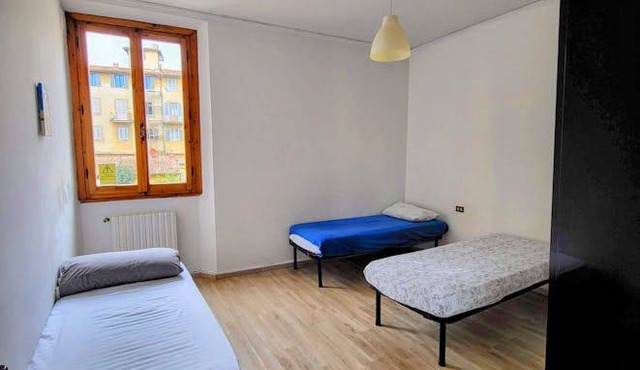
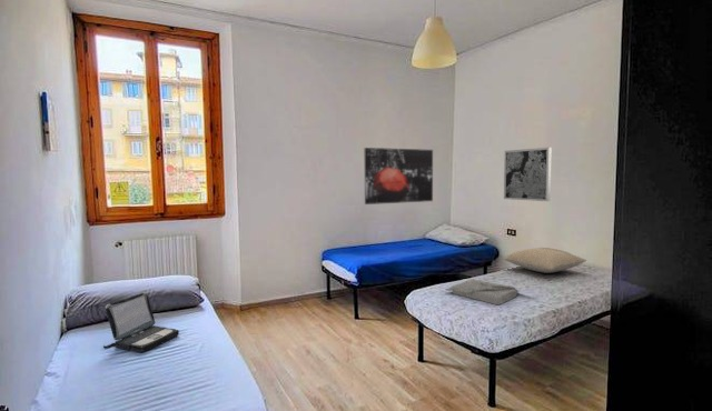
+ laptop [102,292,180,353]
+ wall art [364,147,434,206]
+ pillow [503,247,587,274]
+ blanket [444,278,518,305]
+ wall art [503,147,553,202]
